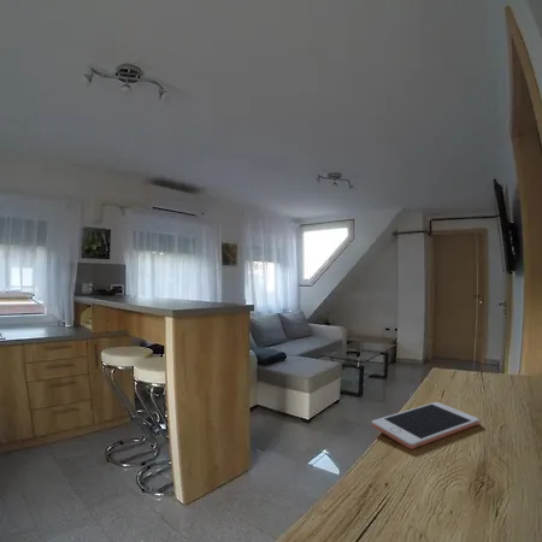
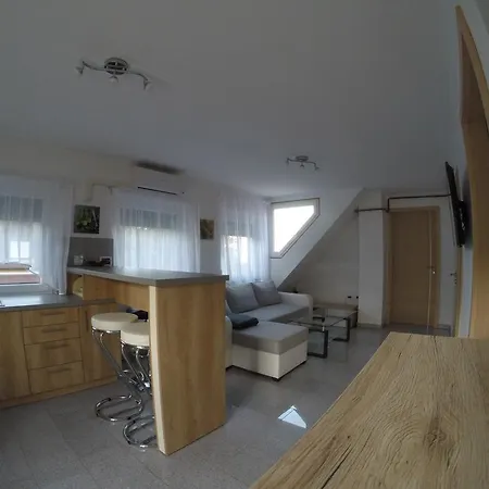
- cell phone [371,401,481,450]
